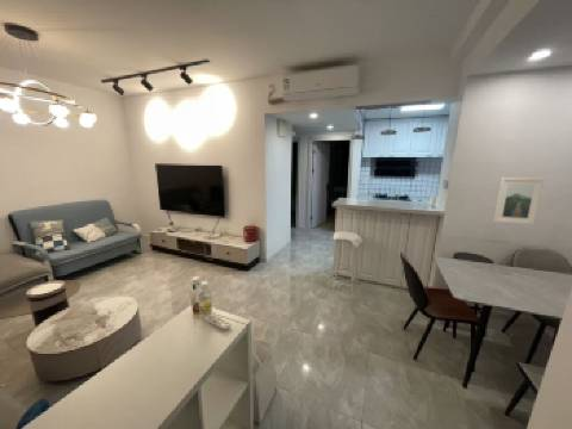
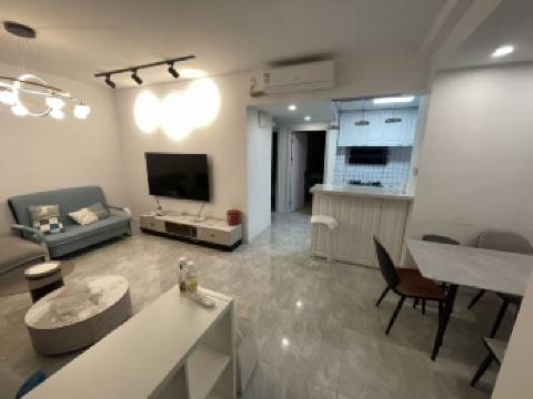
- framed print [492,176,545,225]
